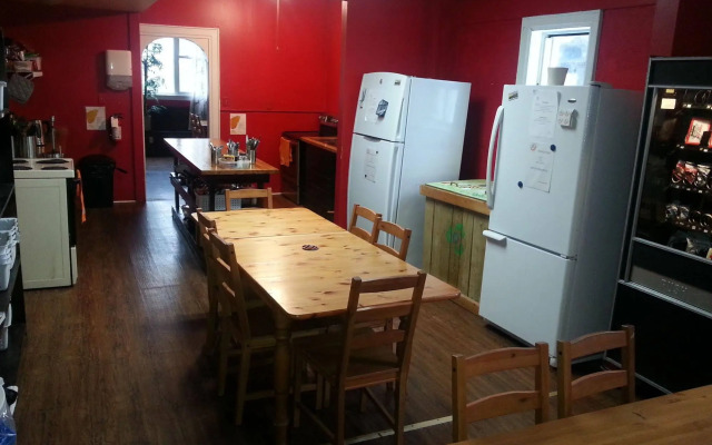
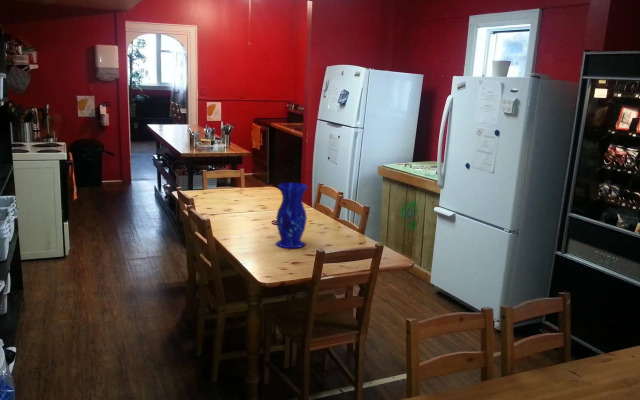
+ vase [275,182,308,249]
